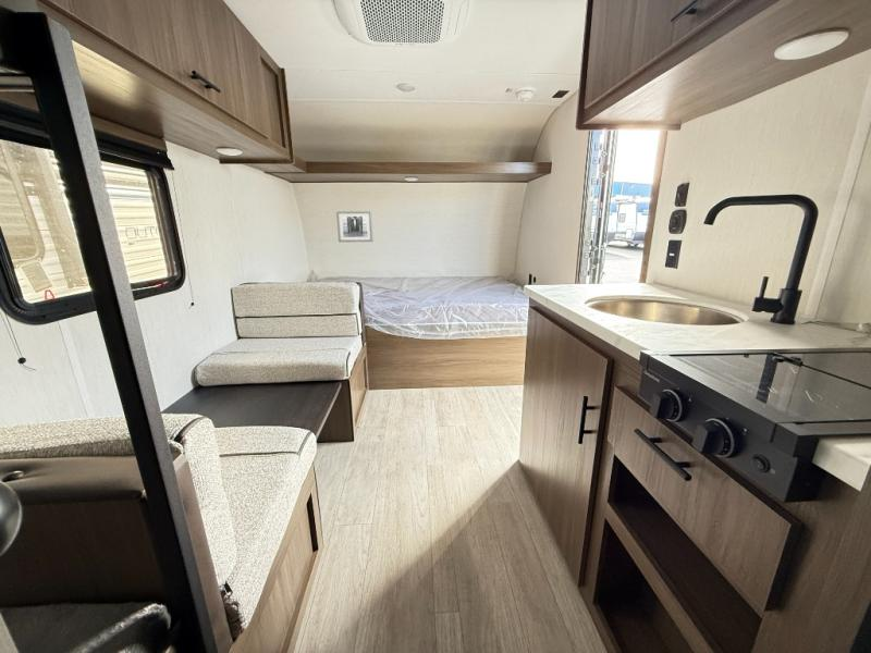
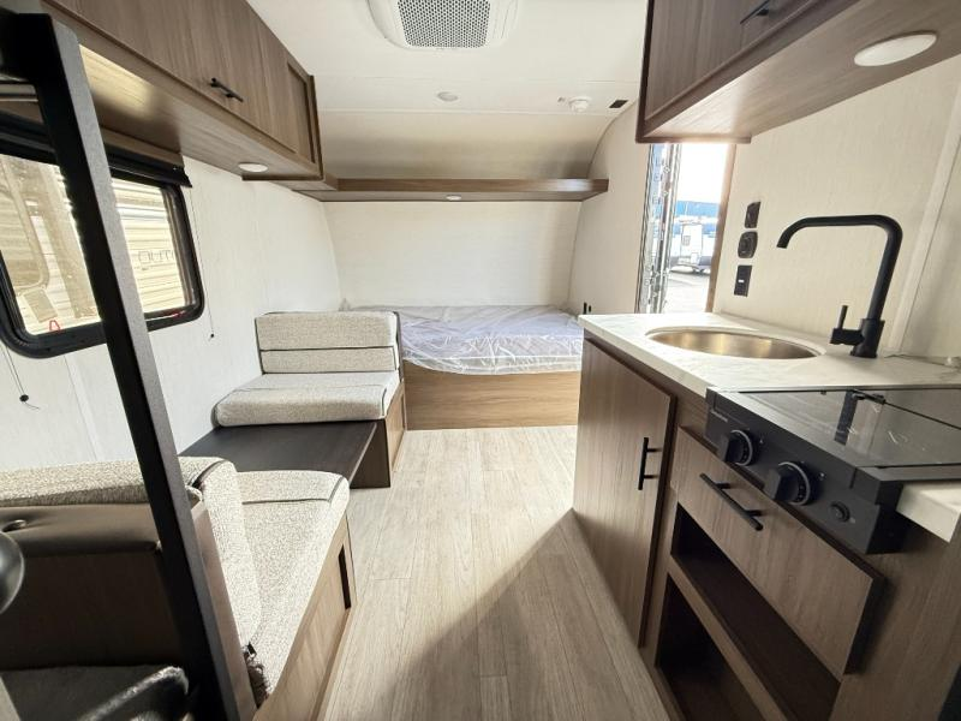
- wall art [335,210,375,243]
